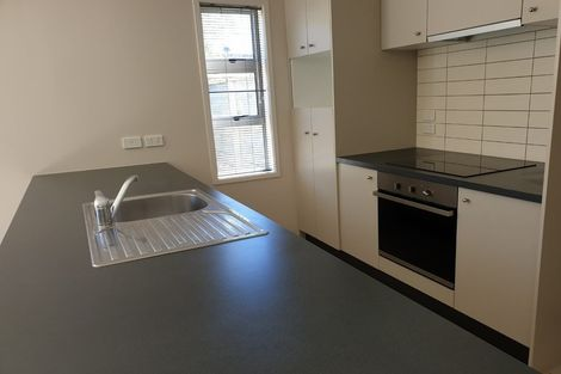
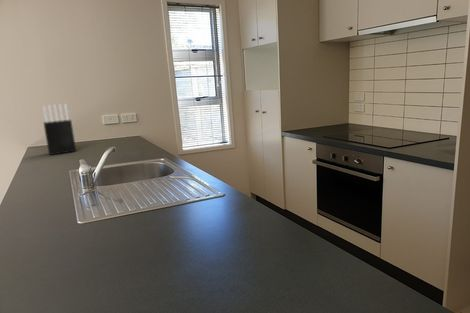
+ knife block [42,103,77,156]
